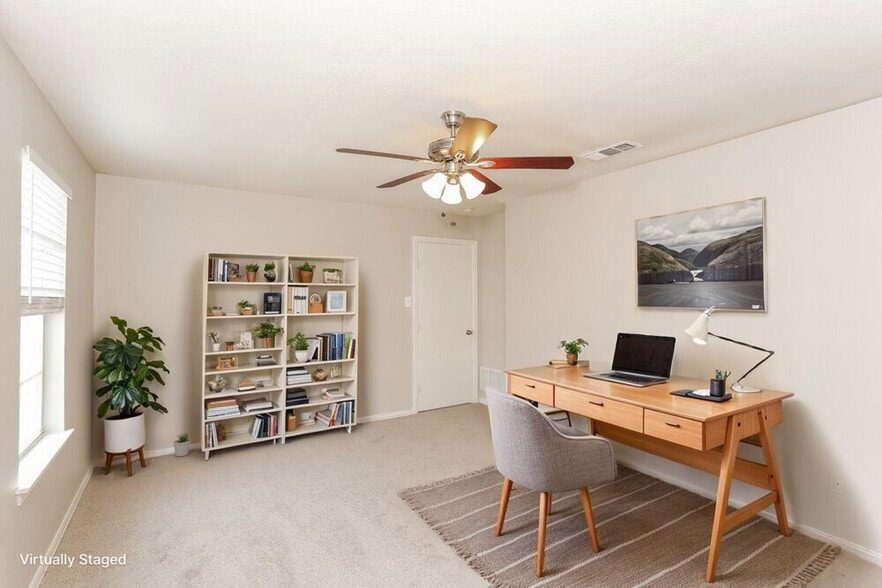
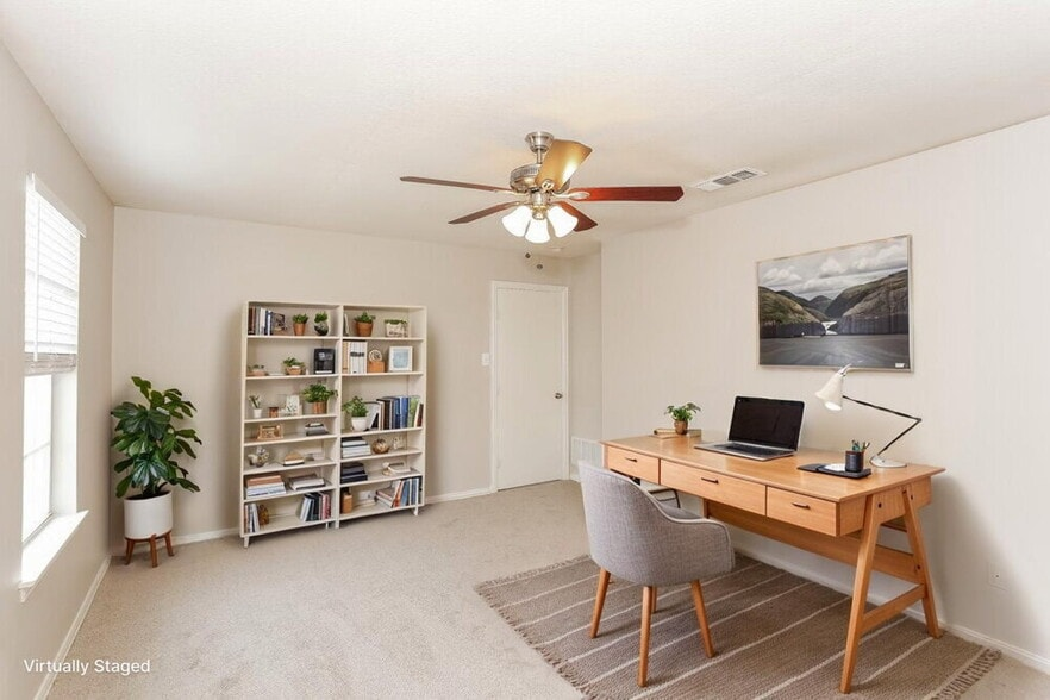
- potted plant [172,430,192,457]
